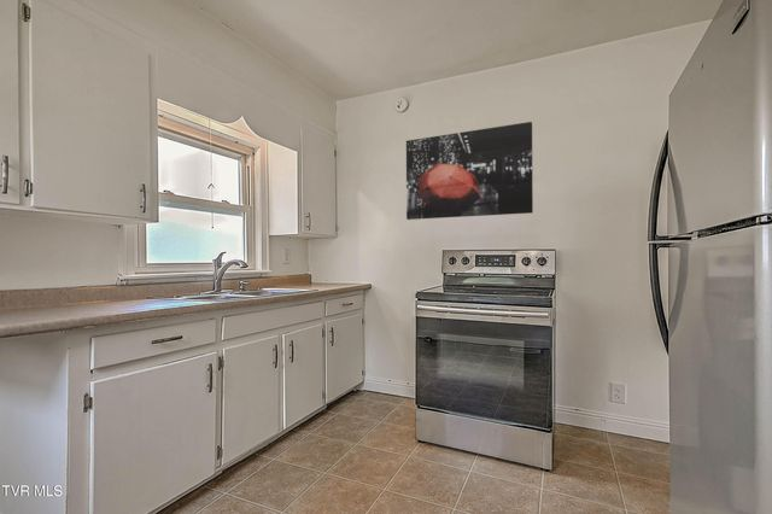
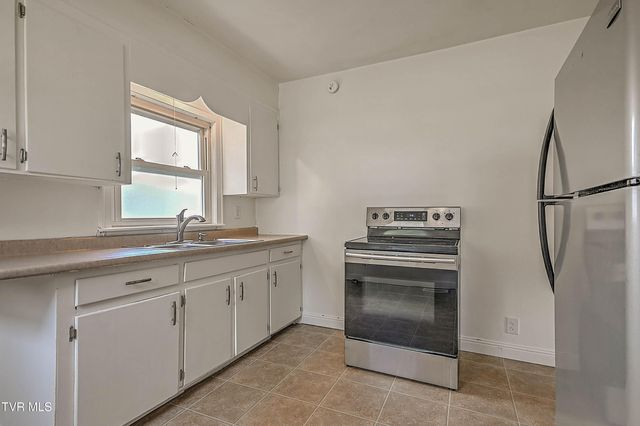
- wall art [405,121,534,221]
